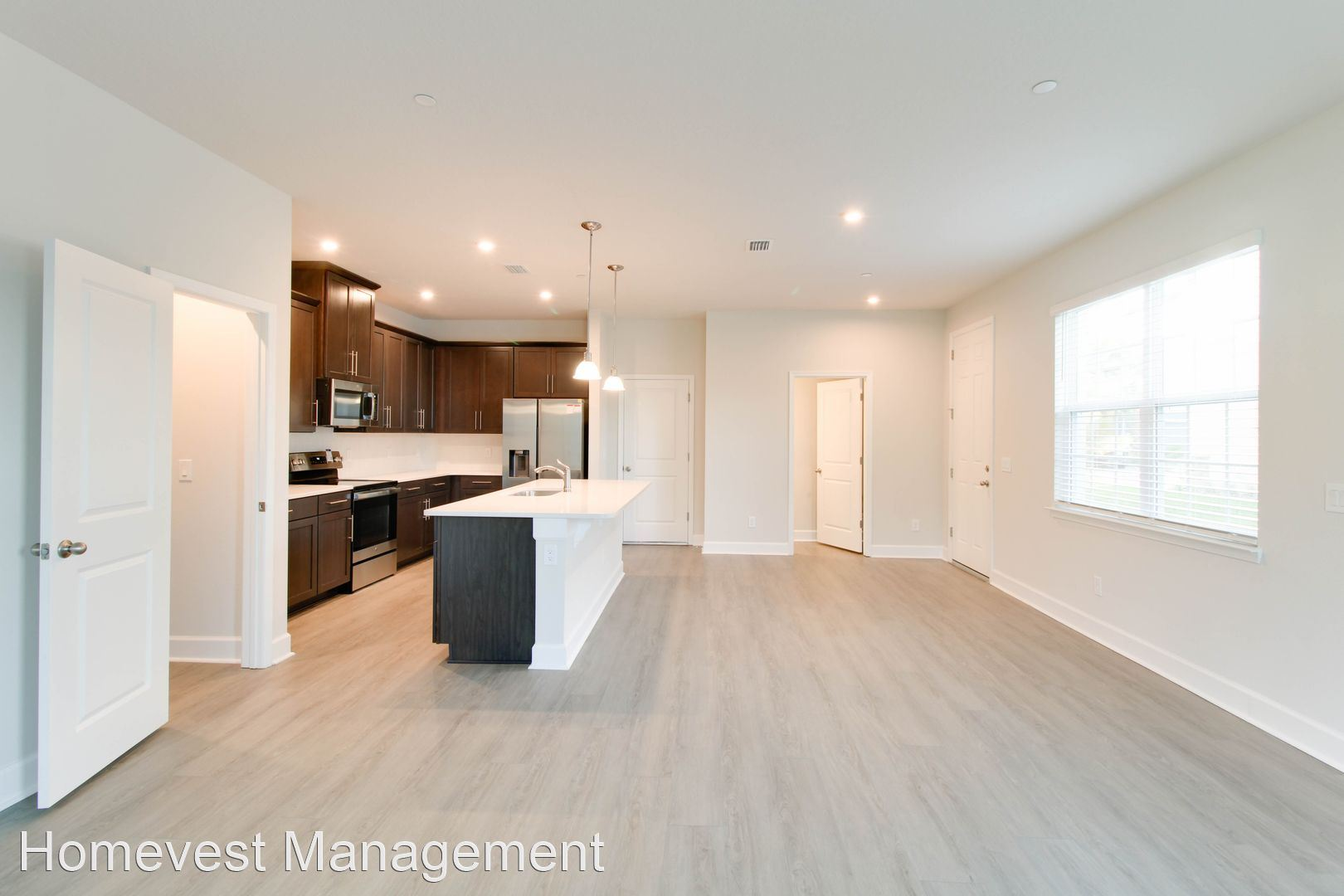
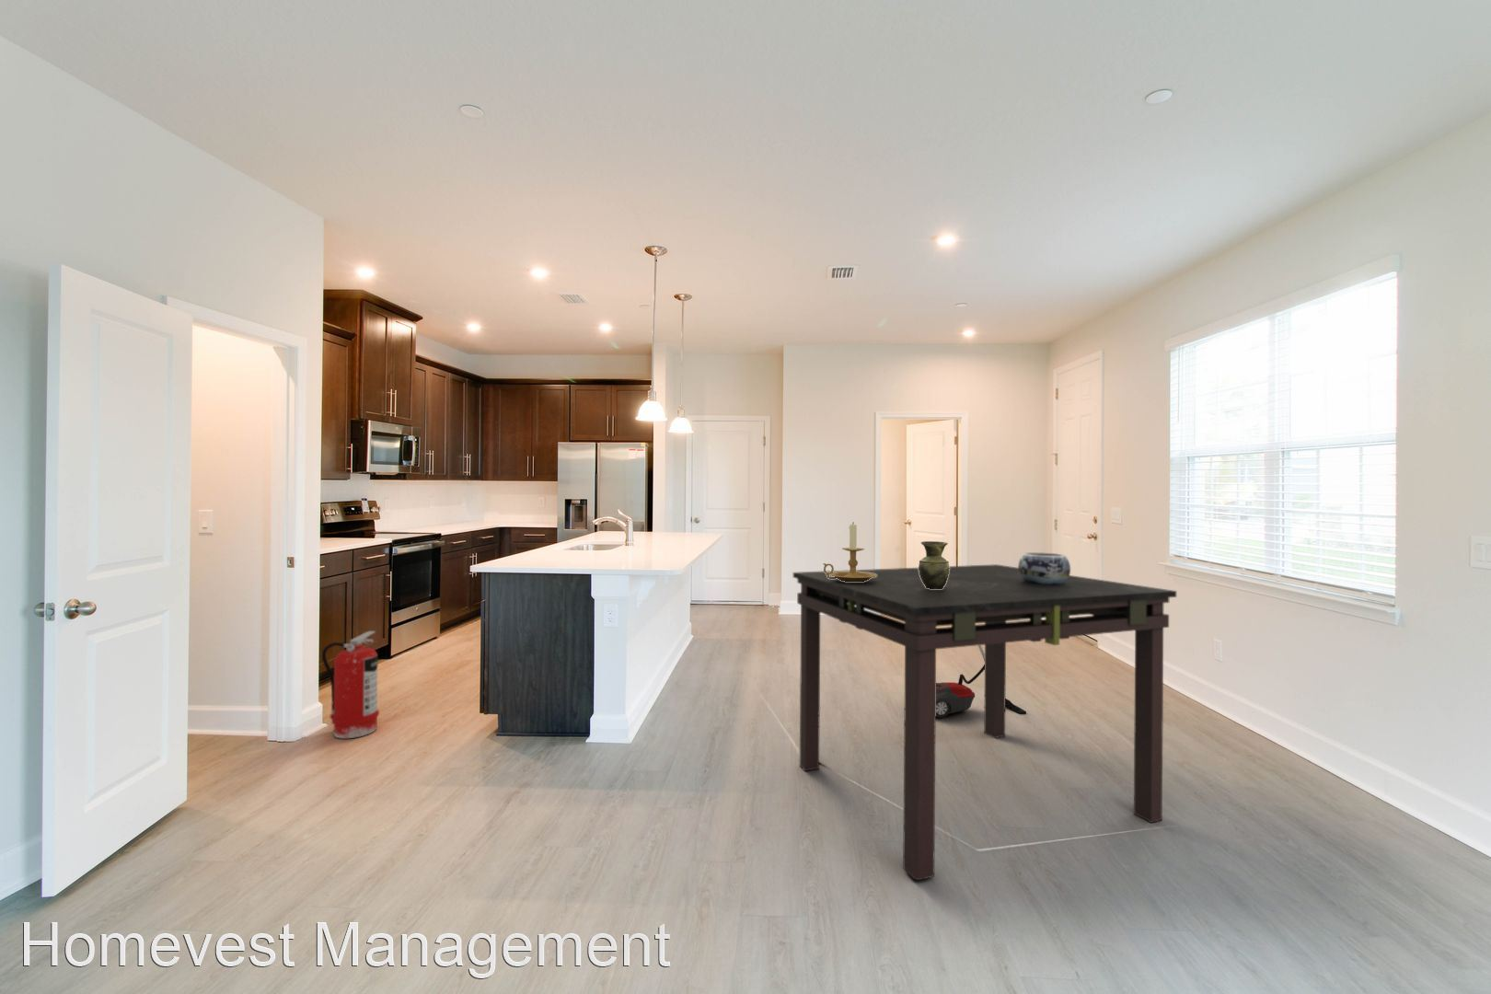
+ candle holder [822,521,876,581]
+ fire extinguisher [322,630,381,739]
+ decorative bowl [1017,551,1072,585]
+ vase [917,540,950,589]
+ dining table [792,564,1177,881]
+ vacuum cleaner [936,646,1027,719]
